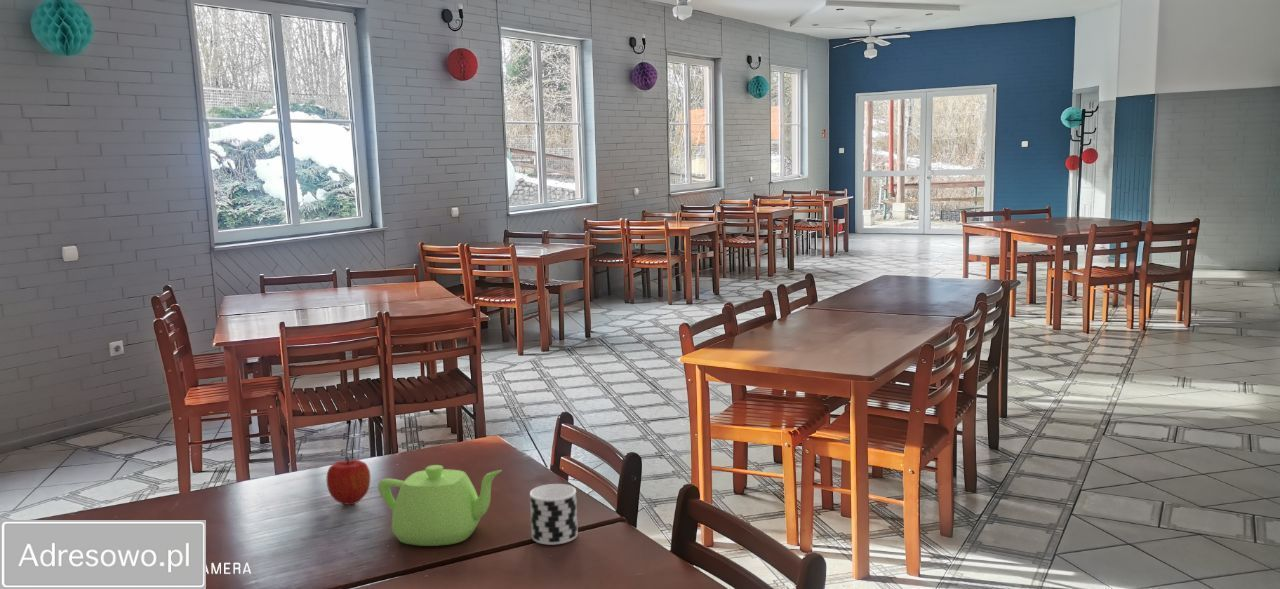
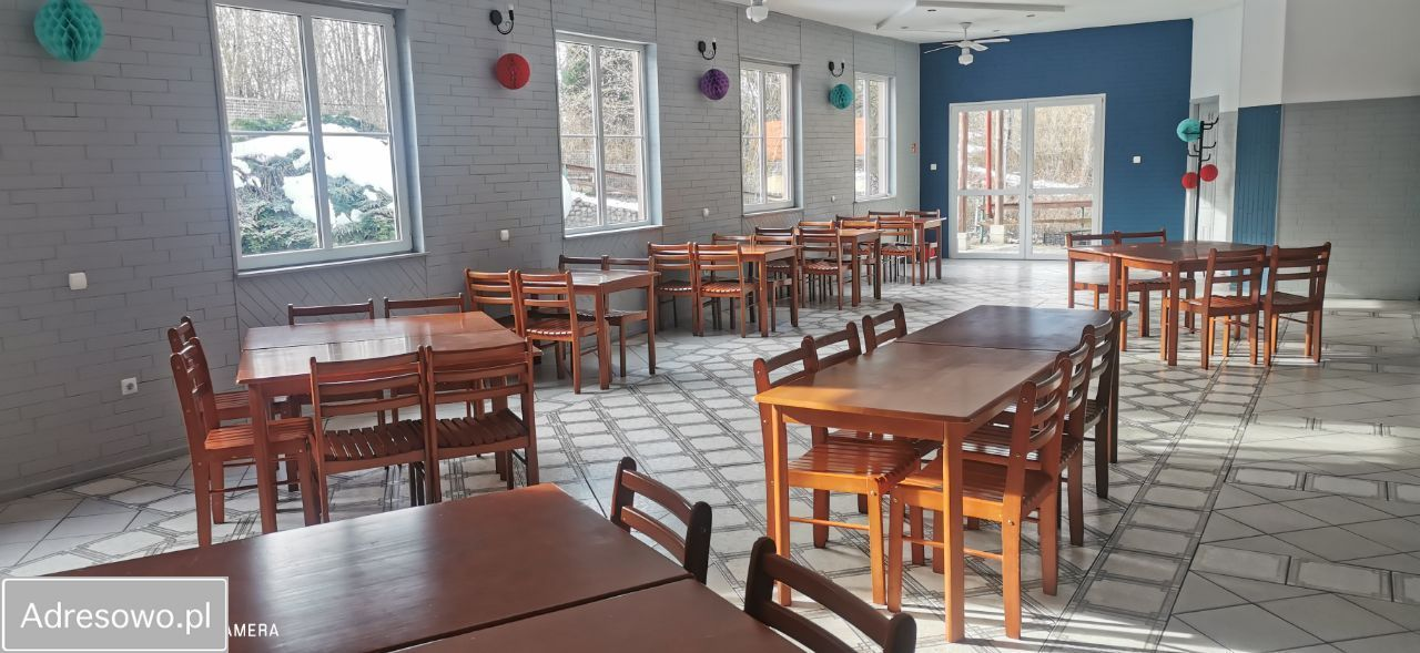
- fruit [326,456,371,506]
- teapot [377,464,503,547]
- cup [529,483,579,546]
